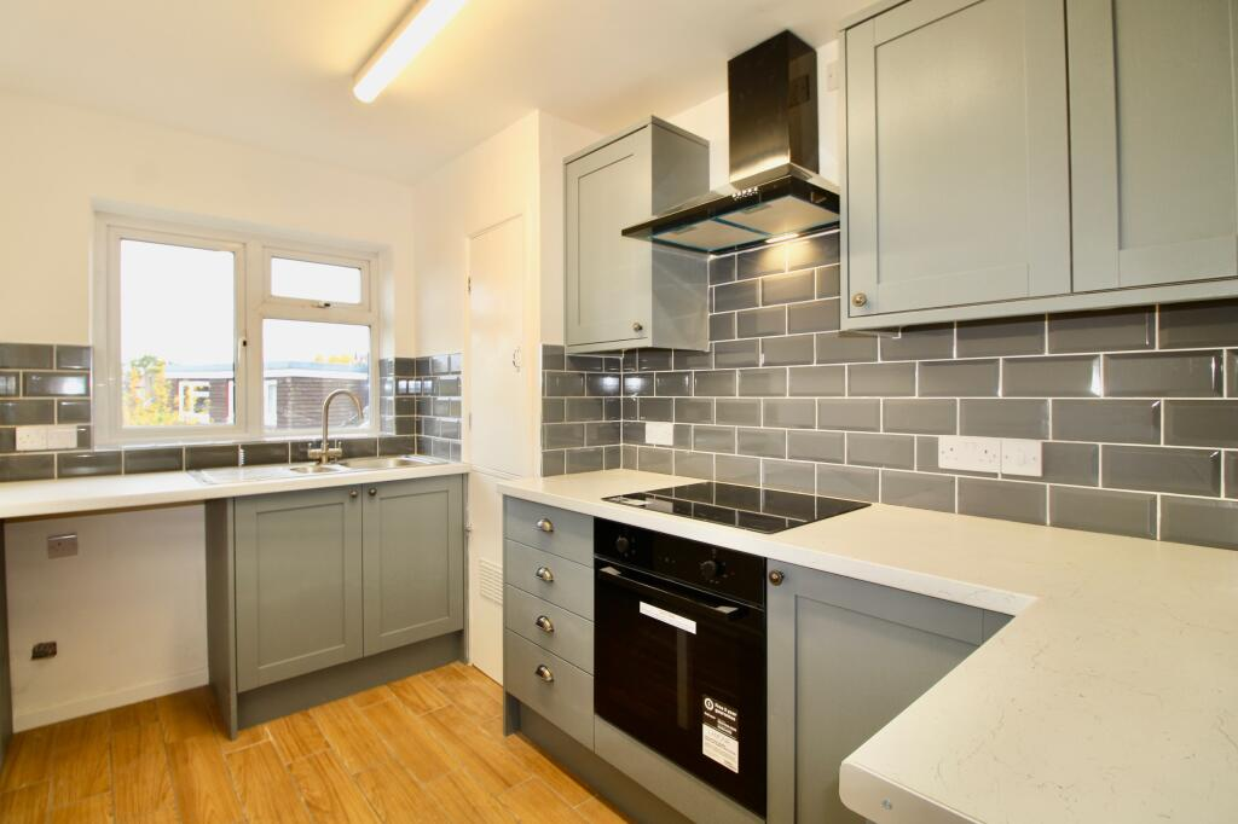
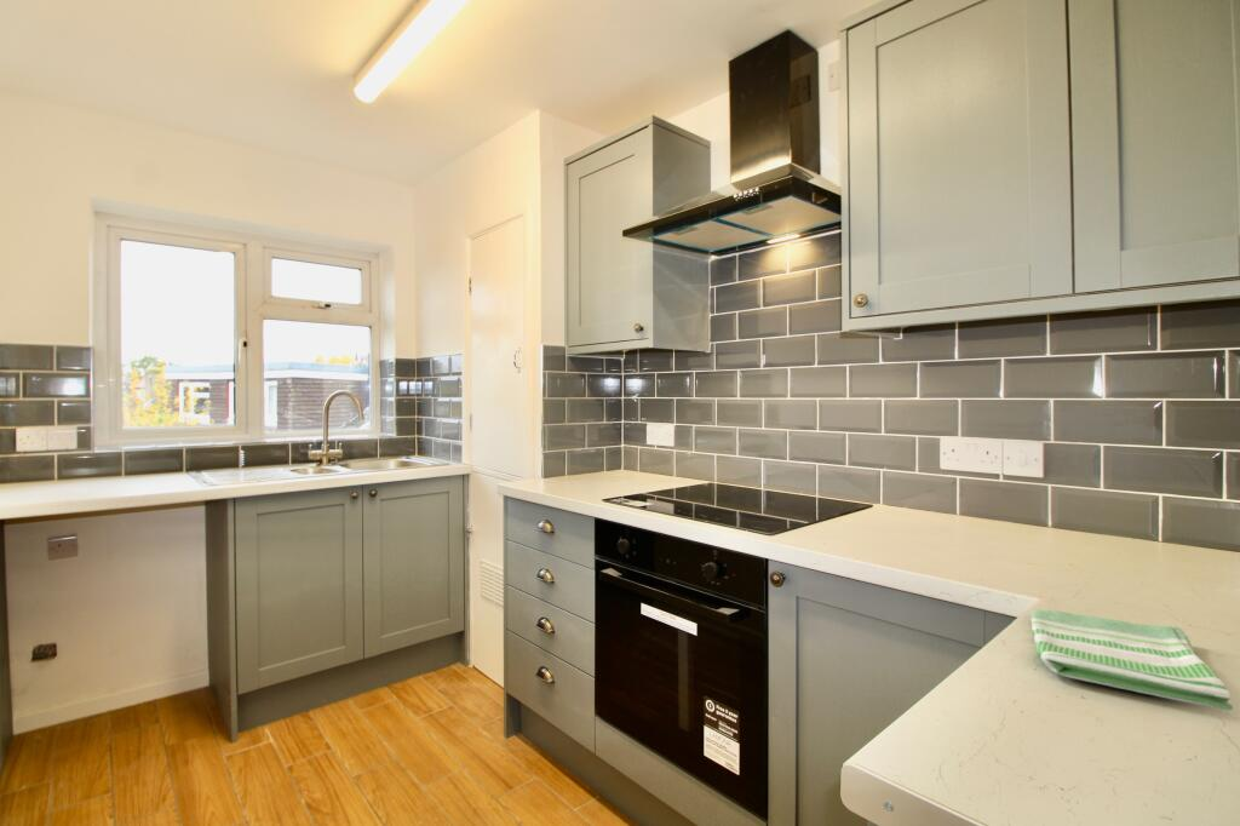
+ dish towel [1029,608,1234,711]
